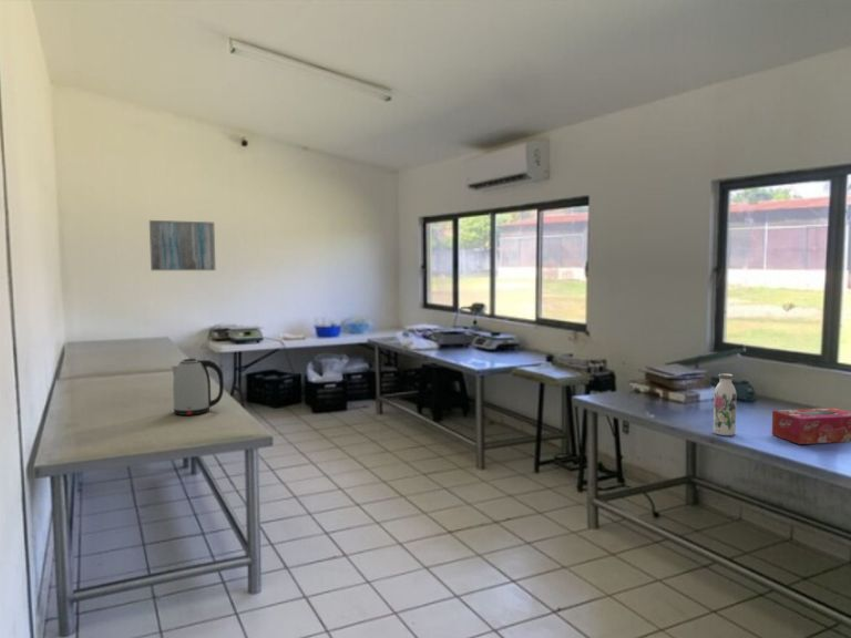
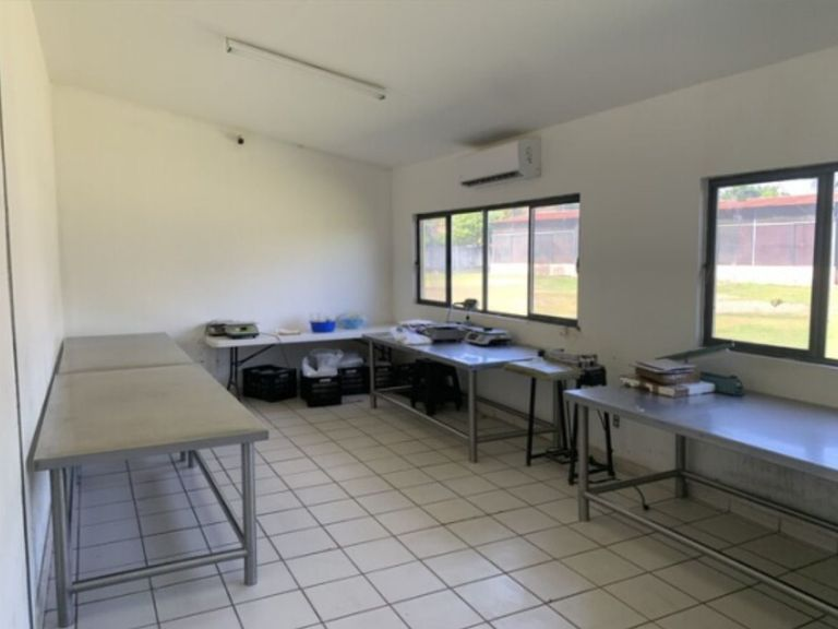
- tissue box [771,407,851,445]
- wall art [148,219,216,271]
- water bottle [712,372,737,436]
- kettle [171,358,225,416]
